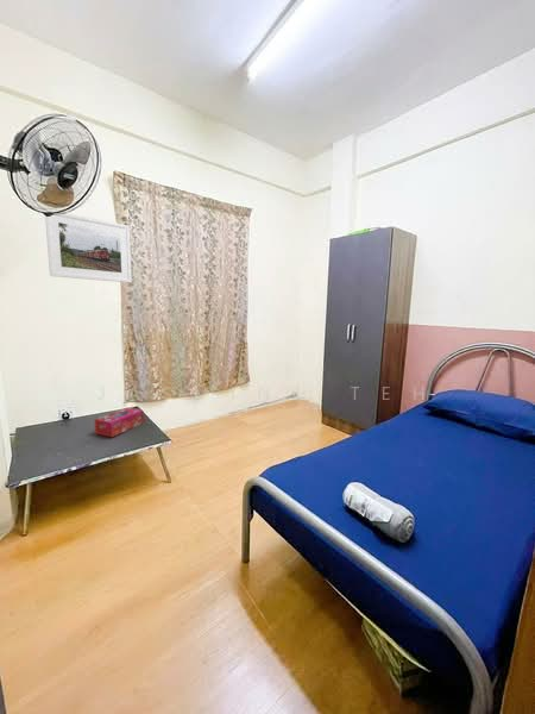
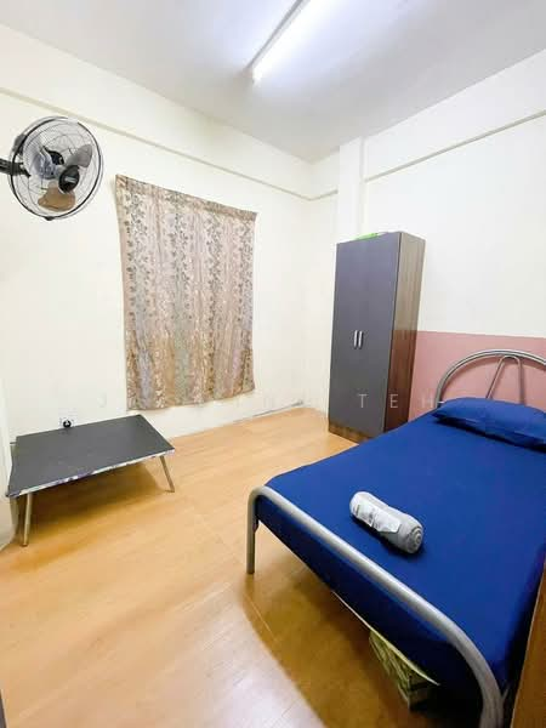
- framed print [44,212,133,284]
- tissue box [94,407,145,438]
